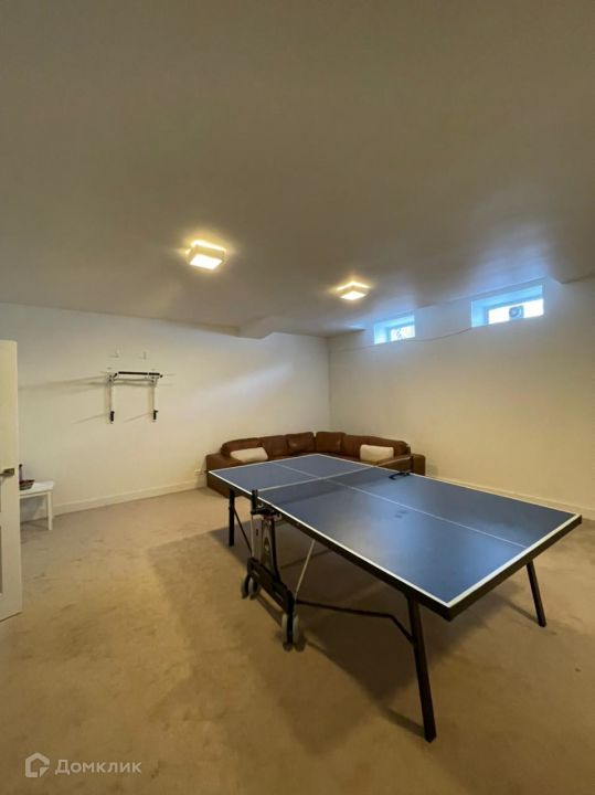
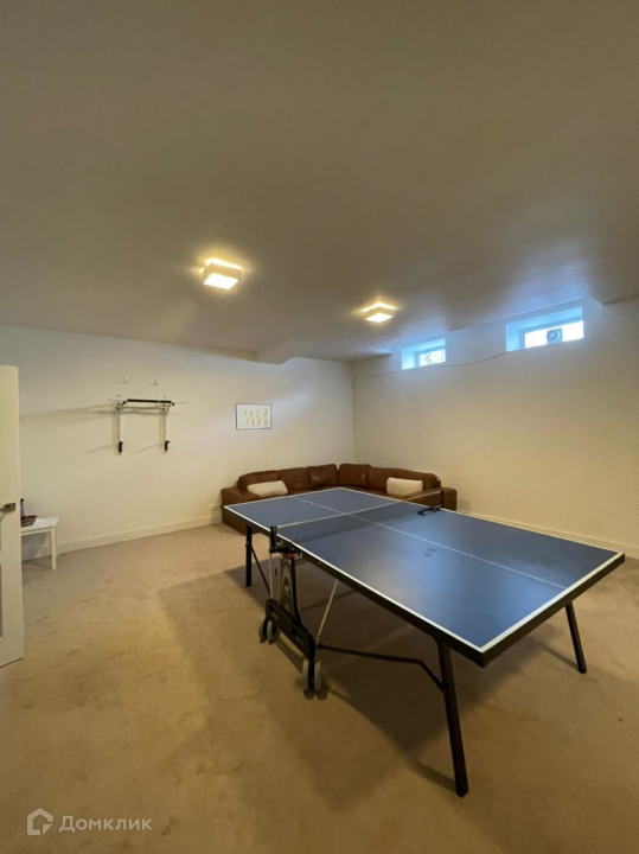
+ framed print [235,403,273,431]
